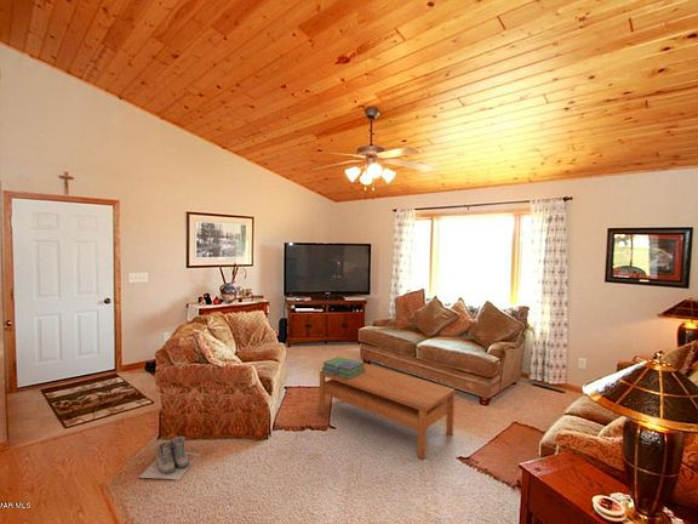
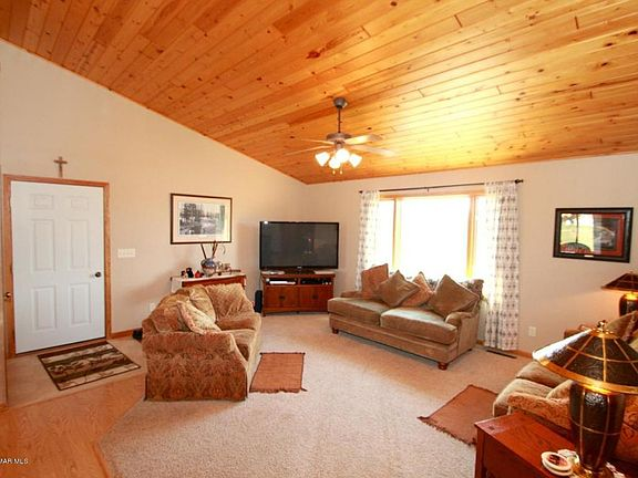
- stack of books [321,355,365,380]
- boots [138,435,200,482]
- coffee table [317,359,456,460]
